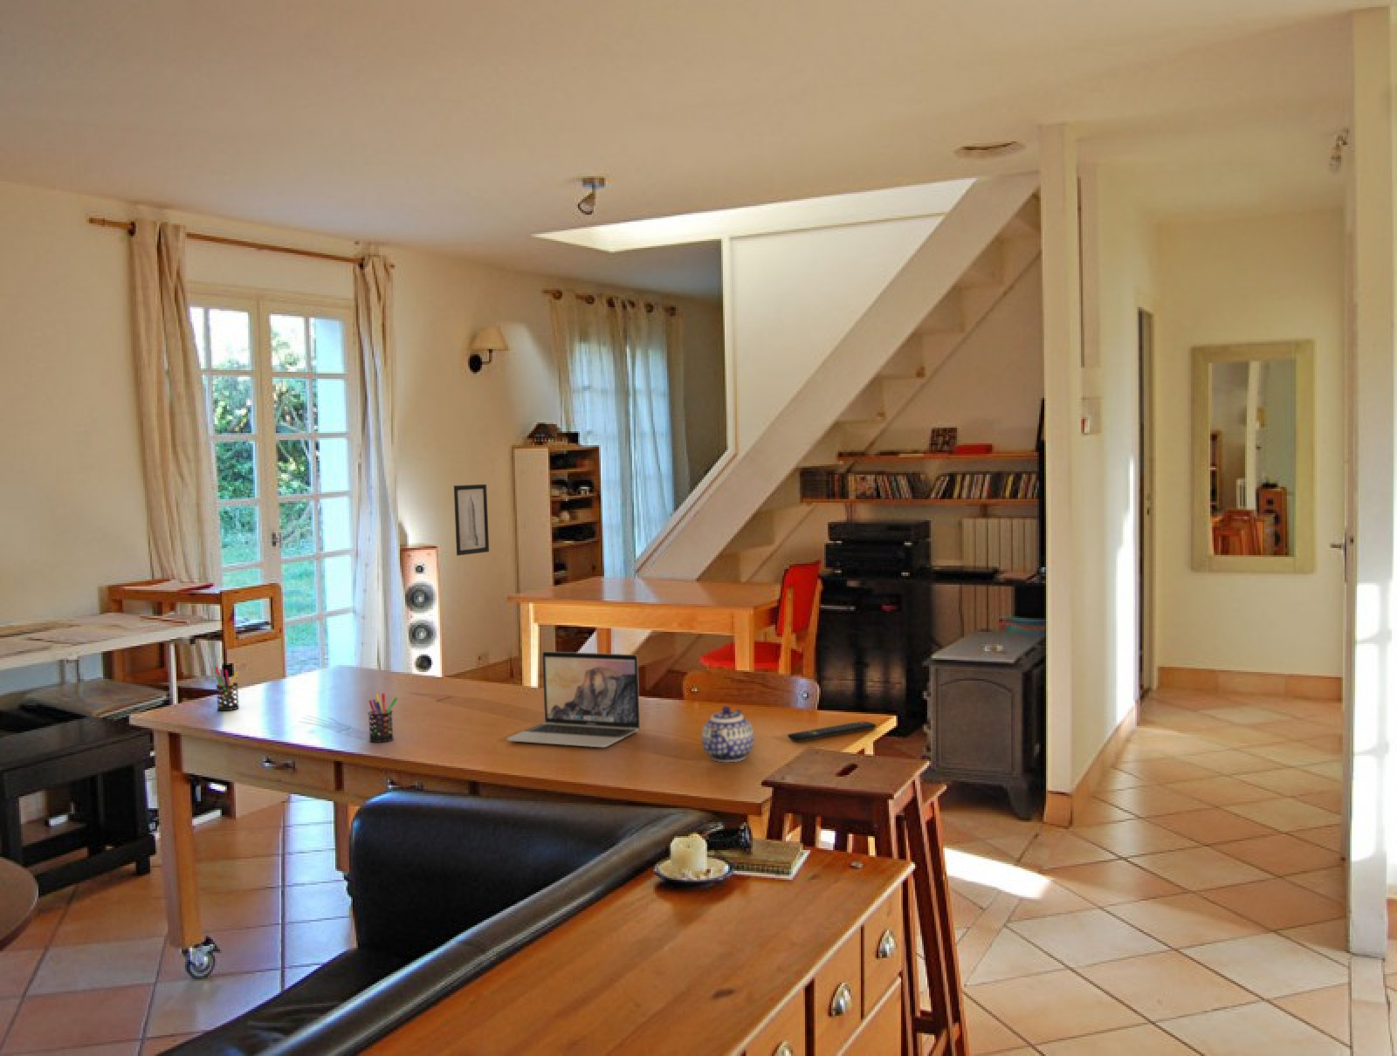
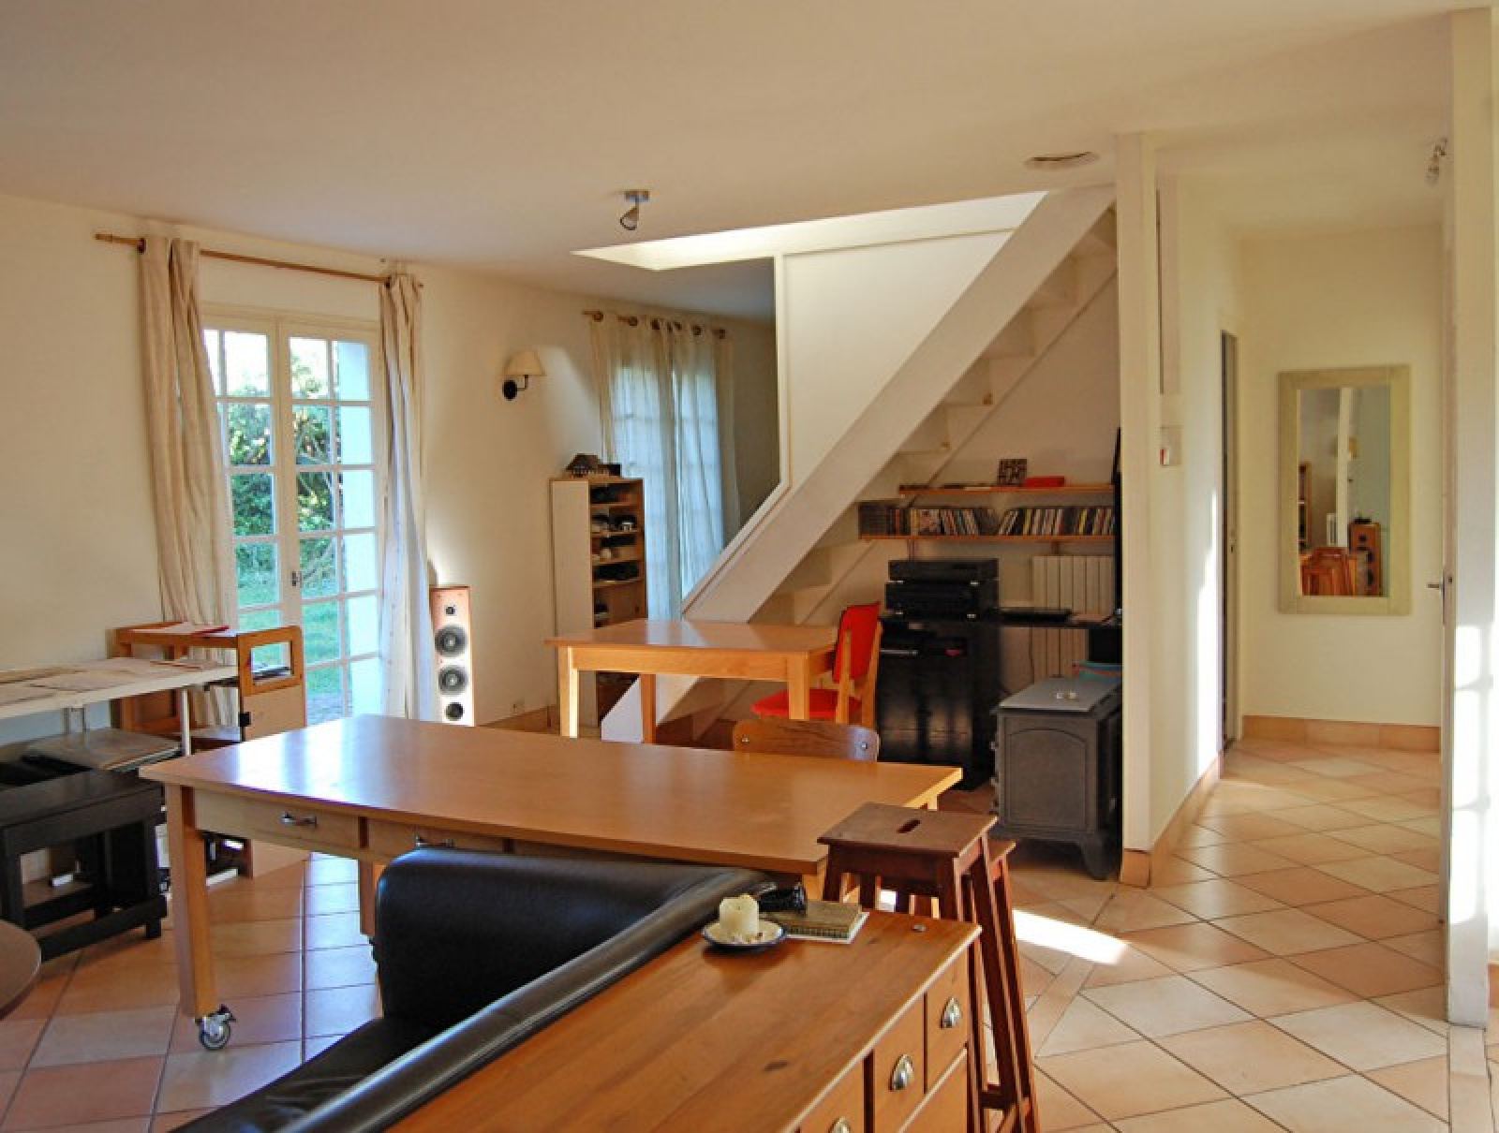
- teapot [701,705,756,763]
- laptop [506,650,641,748]
- pen holder [367,692,399,743]
- pen holder [215,666,240,711]
- remote control [787,720,877,743]
- wall art [453,484,489,557]
